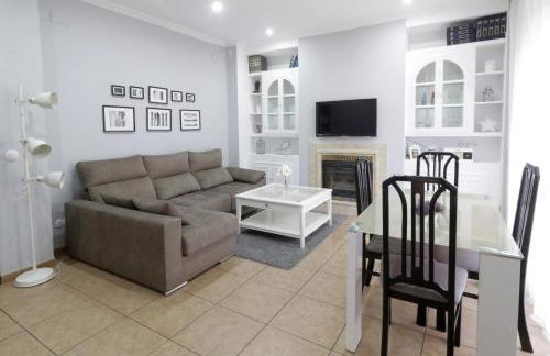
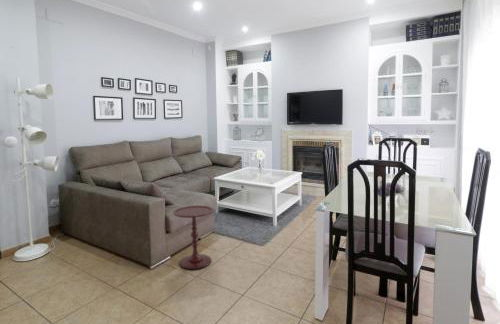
+ side table [172,205,215,270]
